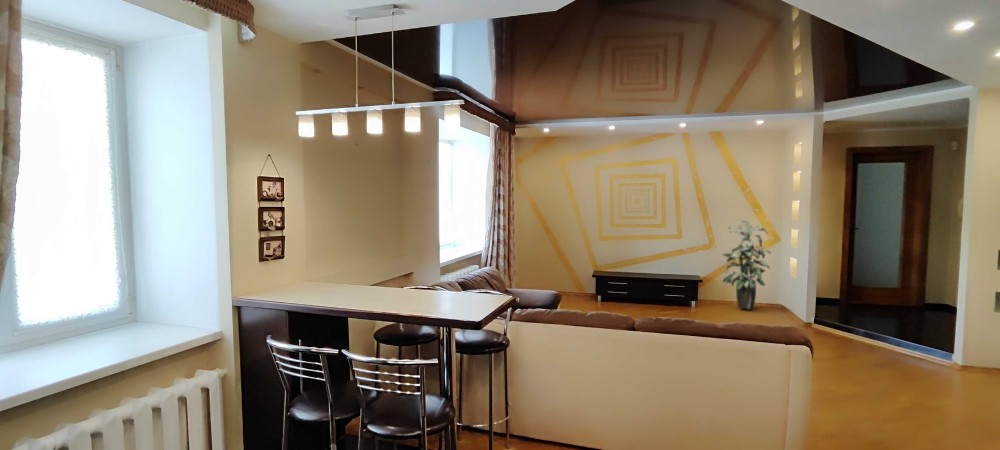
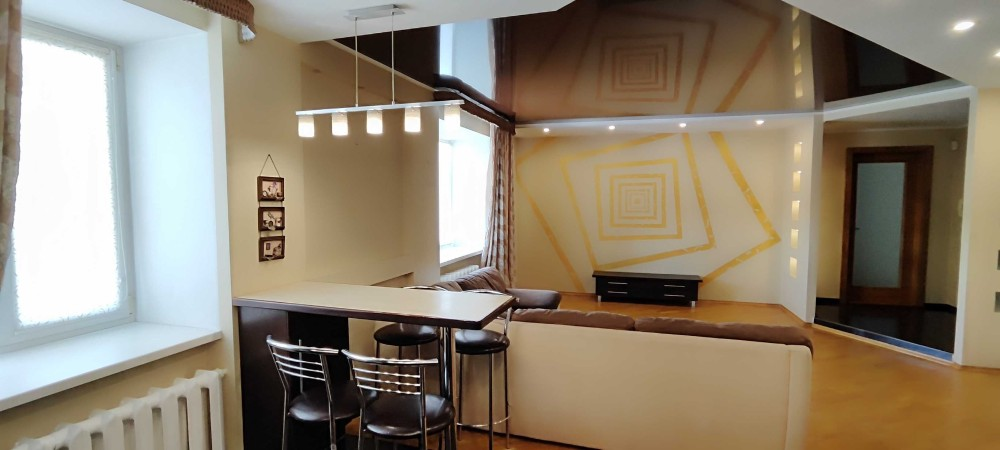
- indoor plant [721,219,772,310]
